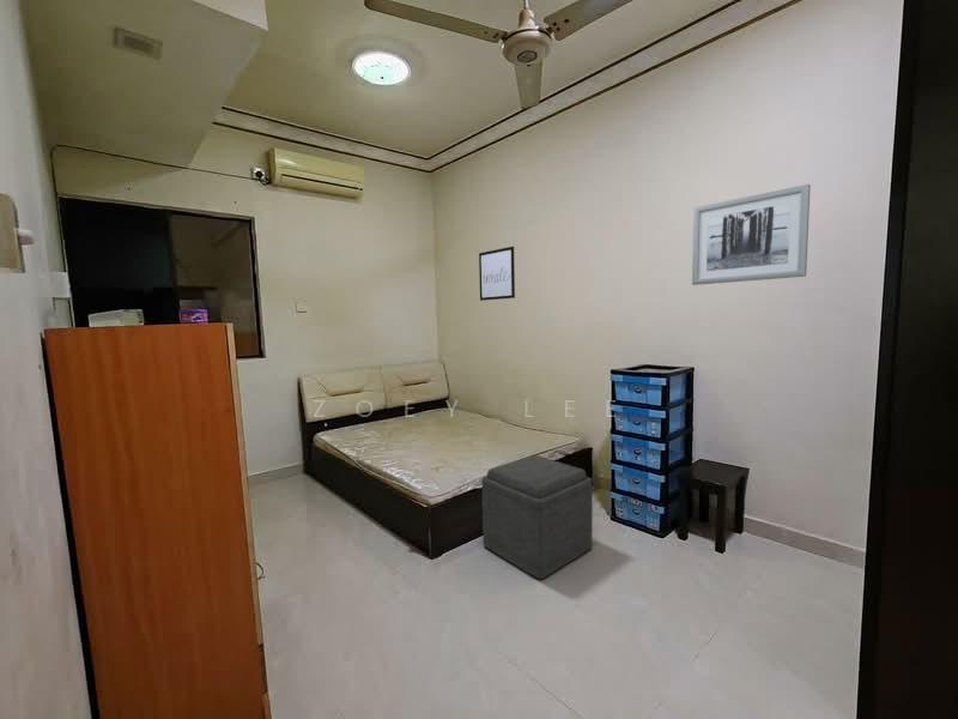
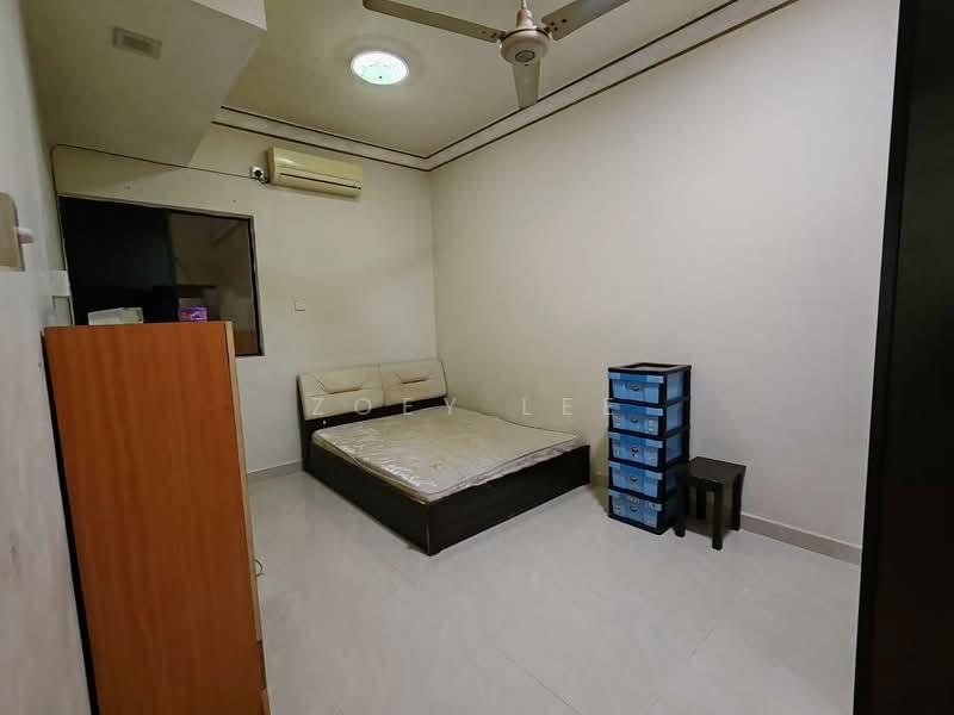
- wall art [691,183,812,286]
- wall art [478,246,516,302]
- ottoman [480,453,594,580]
